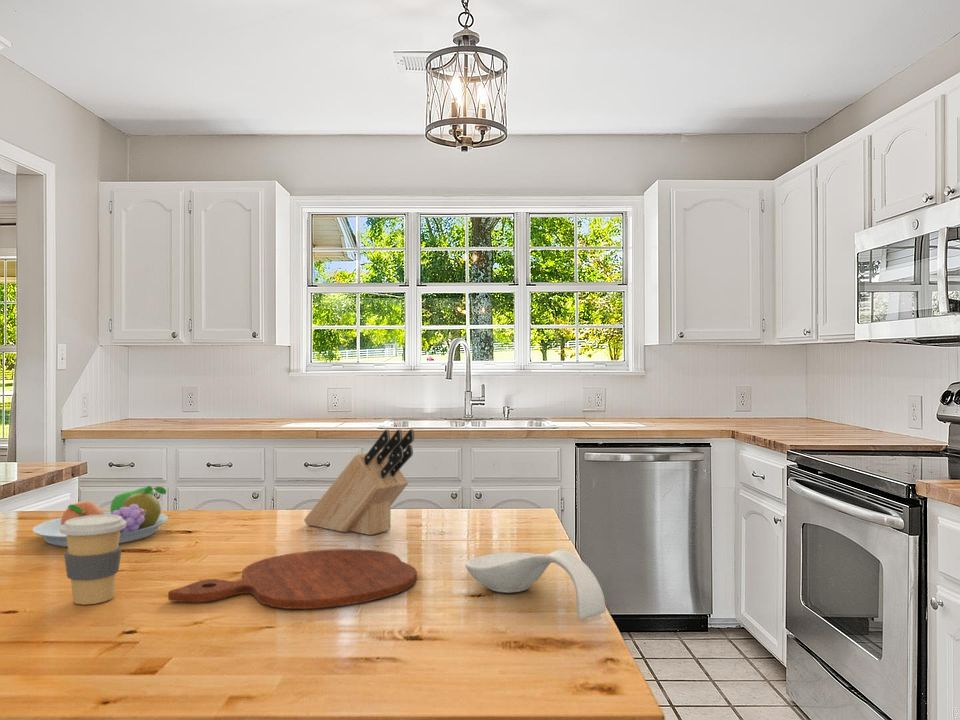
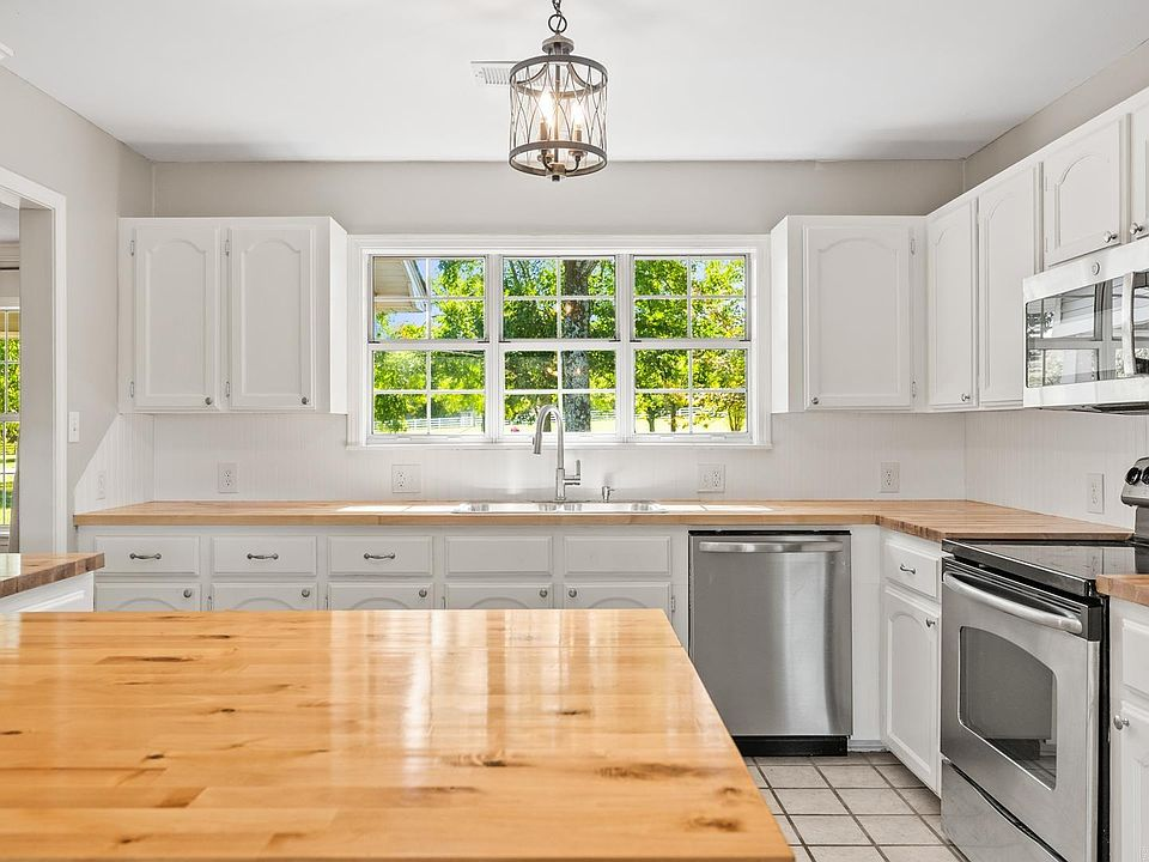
- knife block [303,428,415,536]
- cutting board [167,548,418,610]
- spoon rest [464,549,607,620]
- coffee cup [60,515,126,605]
- fruit bowl [31,485,169,548]
